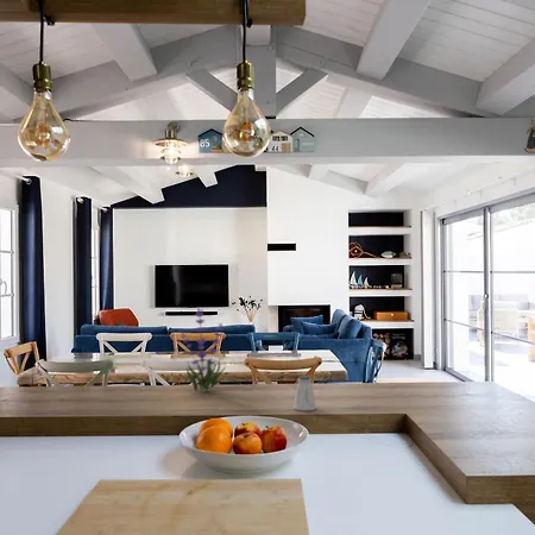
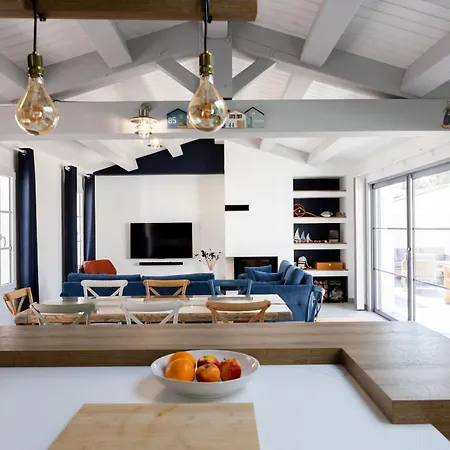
- saltshaker [292,374,317,411]
- plant [180,307,227,392]
